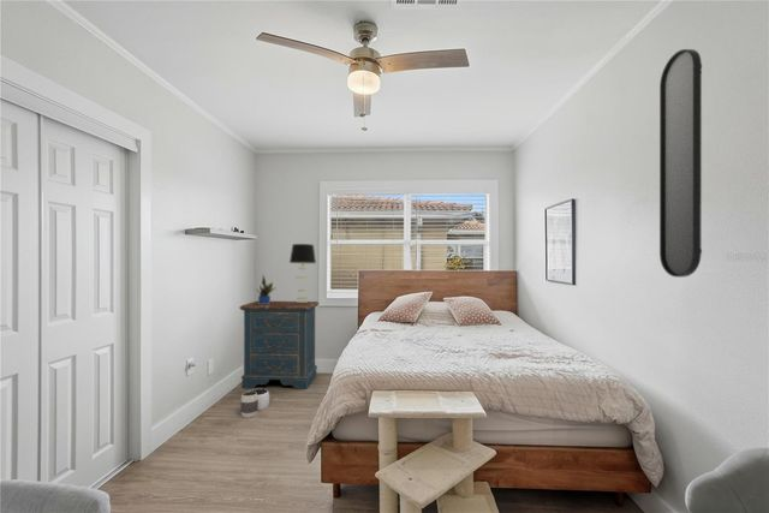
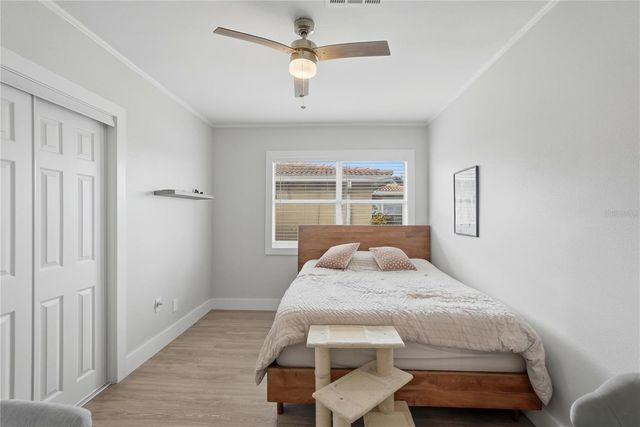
- home mirror [658,48,703,279]
- table lamp [288,243,317,303]
- dresser [238,300,321,390]
- waste basket [239,387,270,419]
- potted plant [255,275,276,304]
